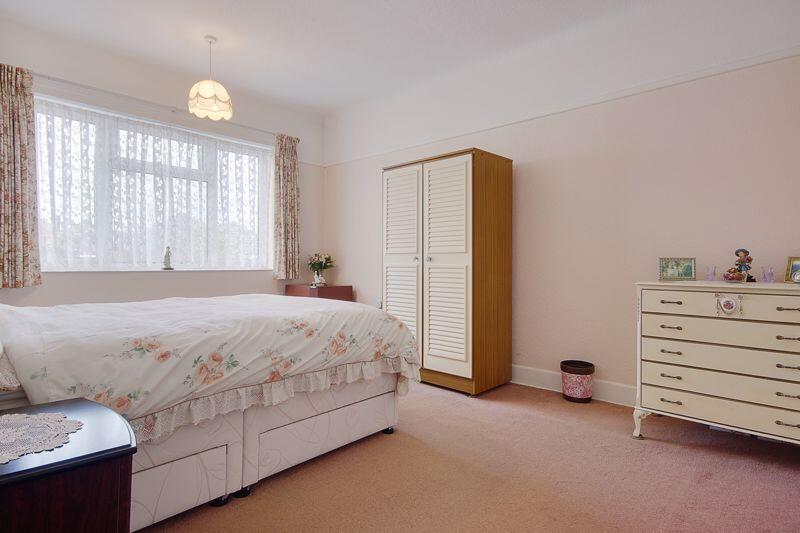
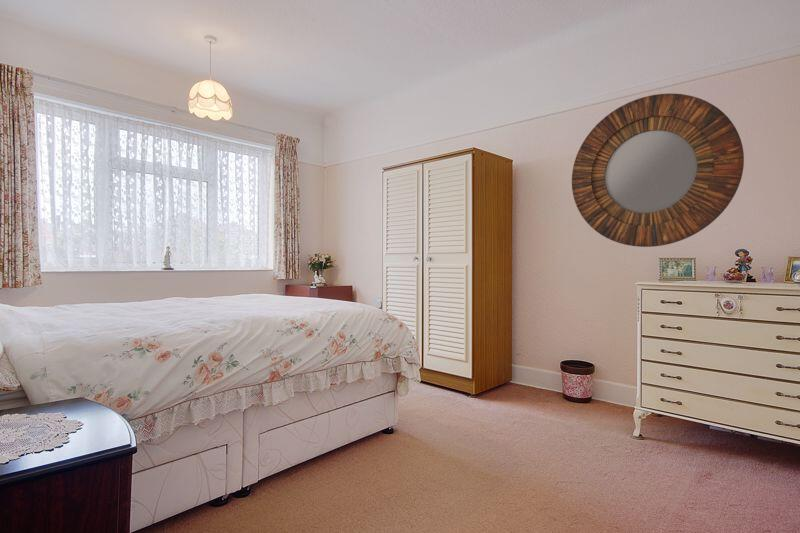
+ home mirror [571,92,745,248]
